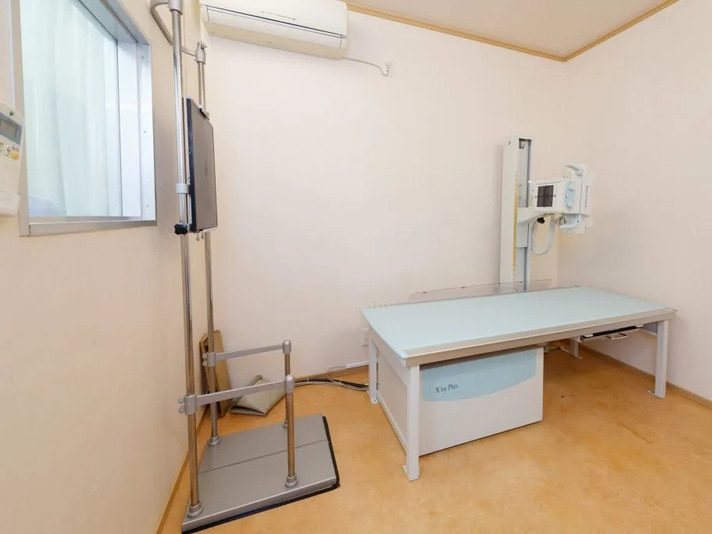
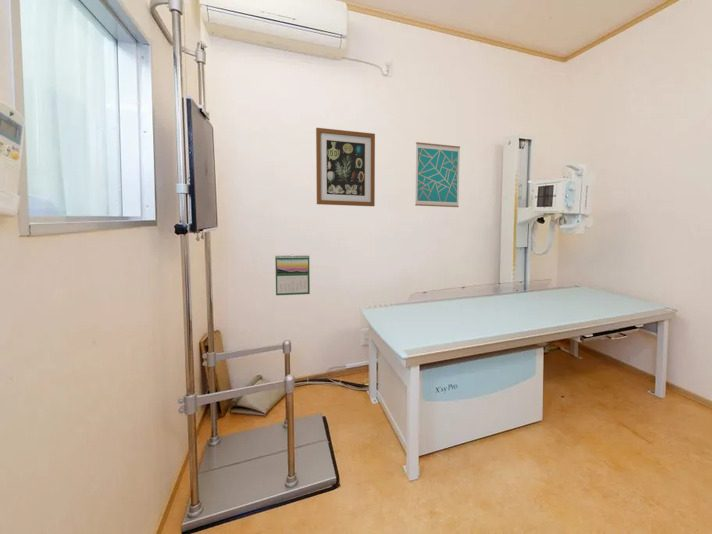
+ wall art [414,141,461,208]
+ calendar [274,254,311,296]
+ wall art [315,127,376,207]
